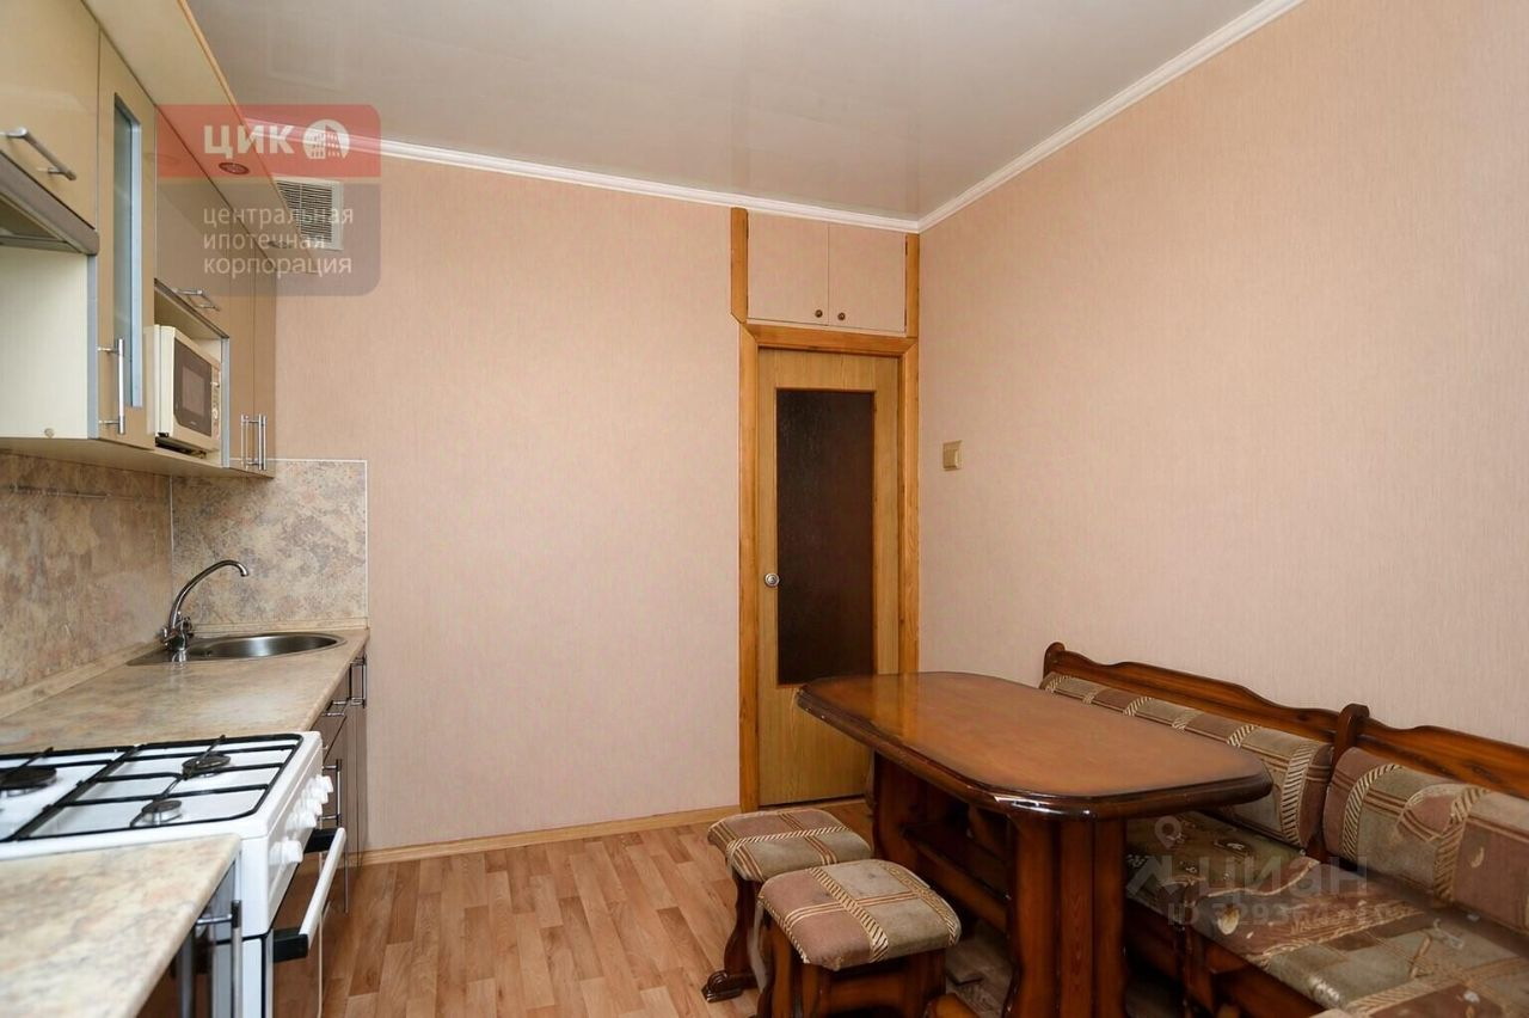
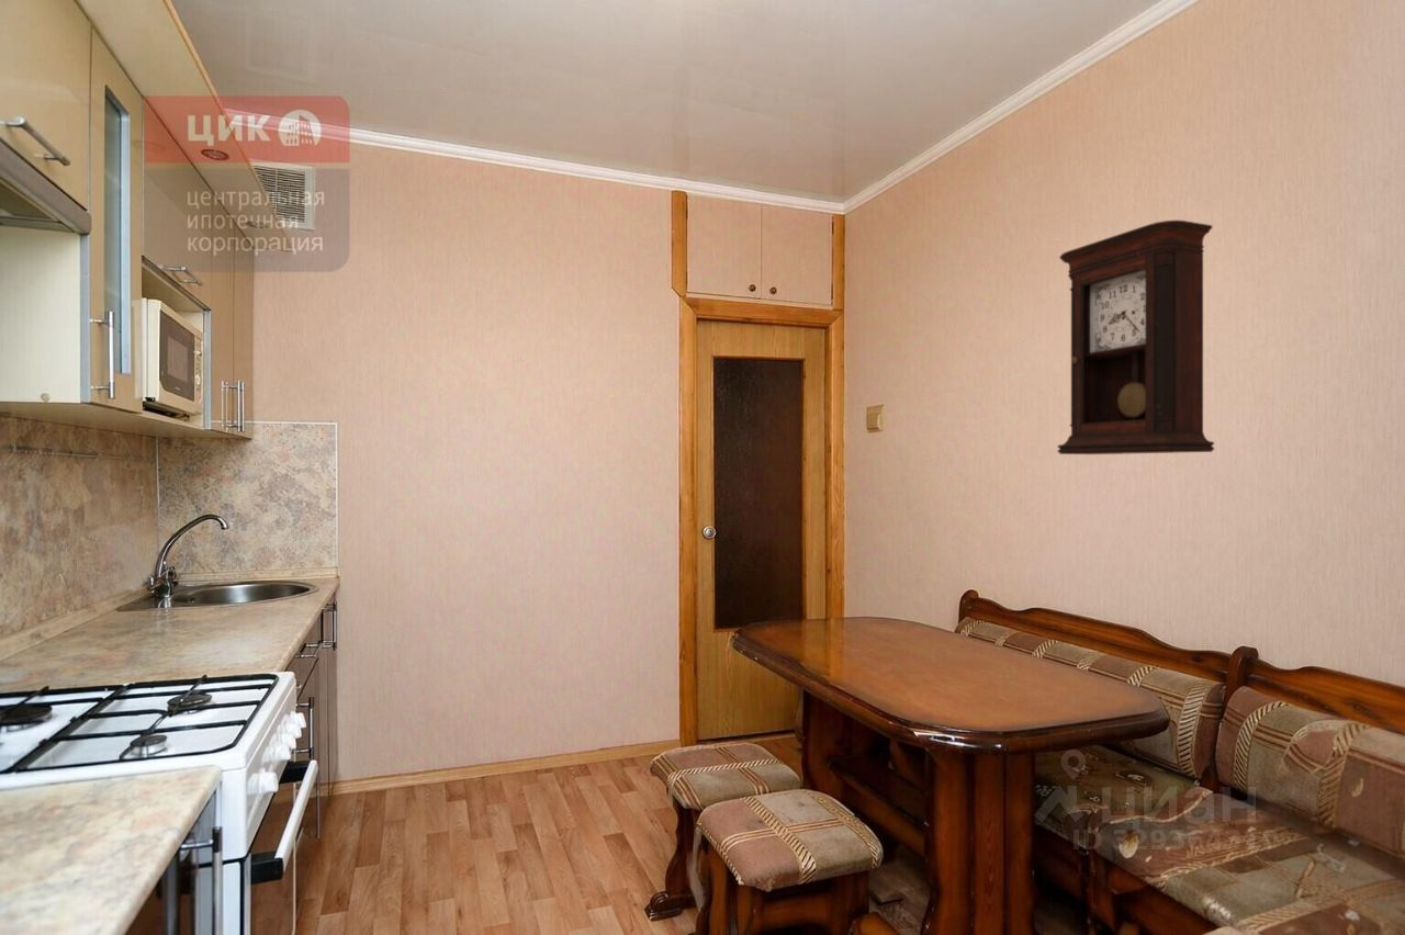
+ pendulum clock [1056,219,1215,455]
